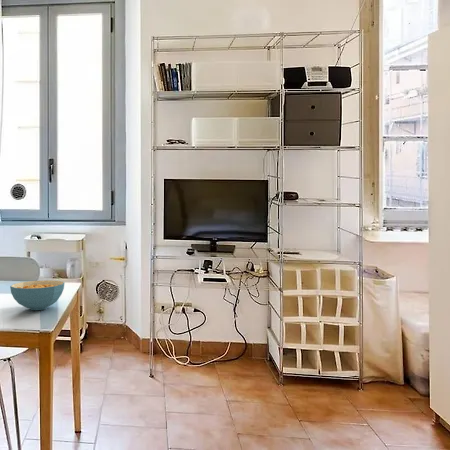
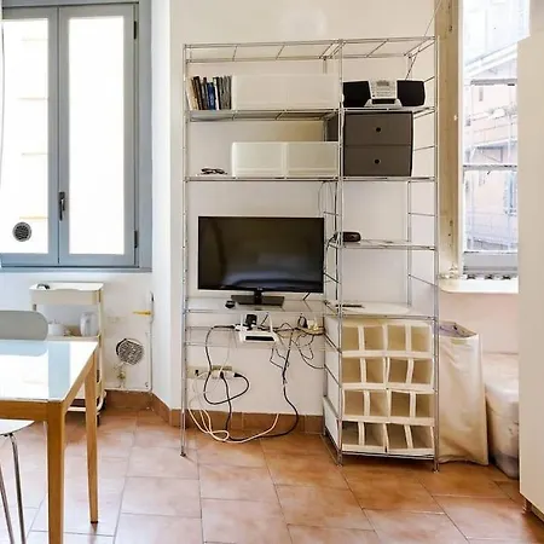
- cereal bowl [9,279,66,311]
